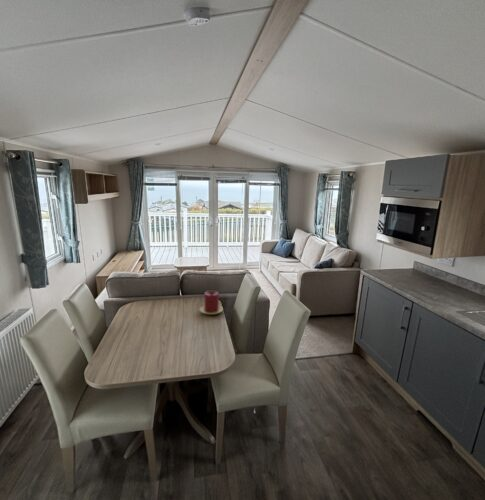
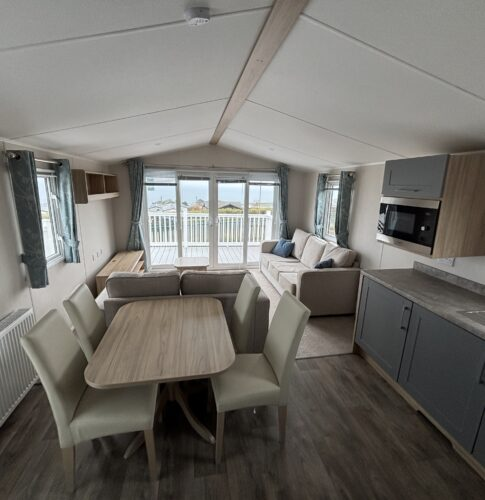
- candle [199,290,224,315]
